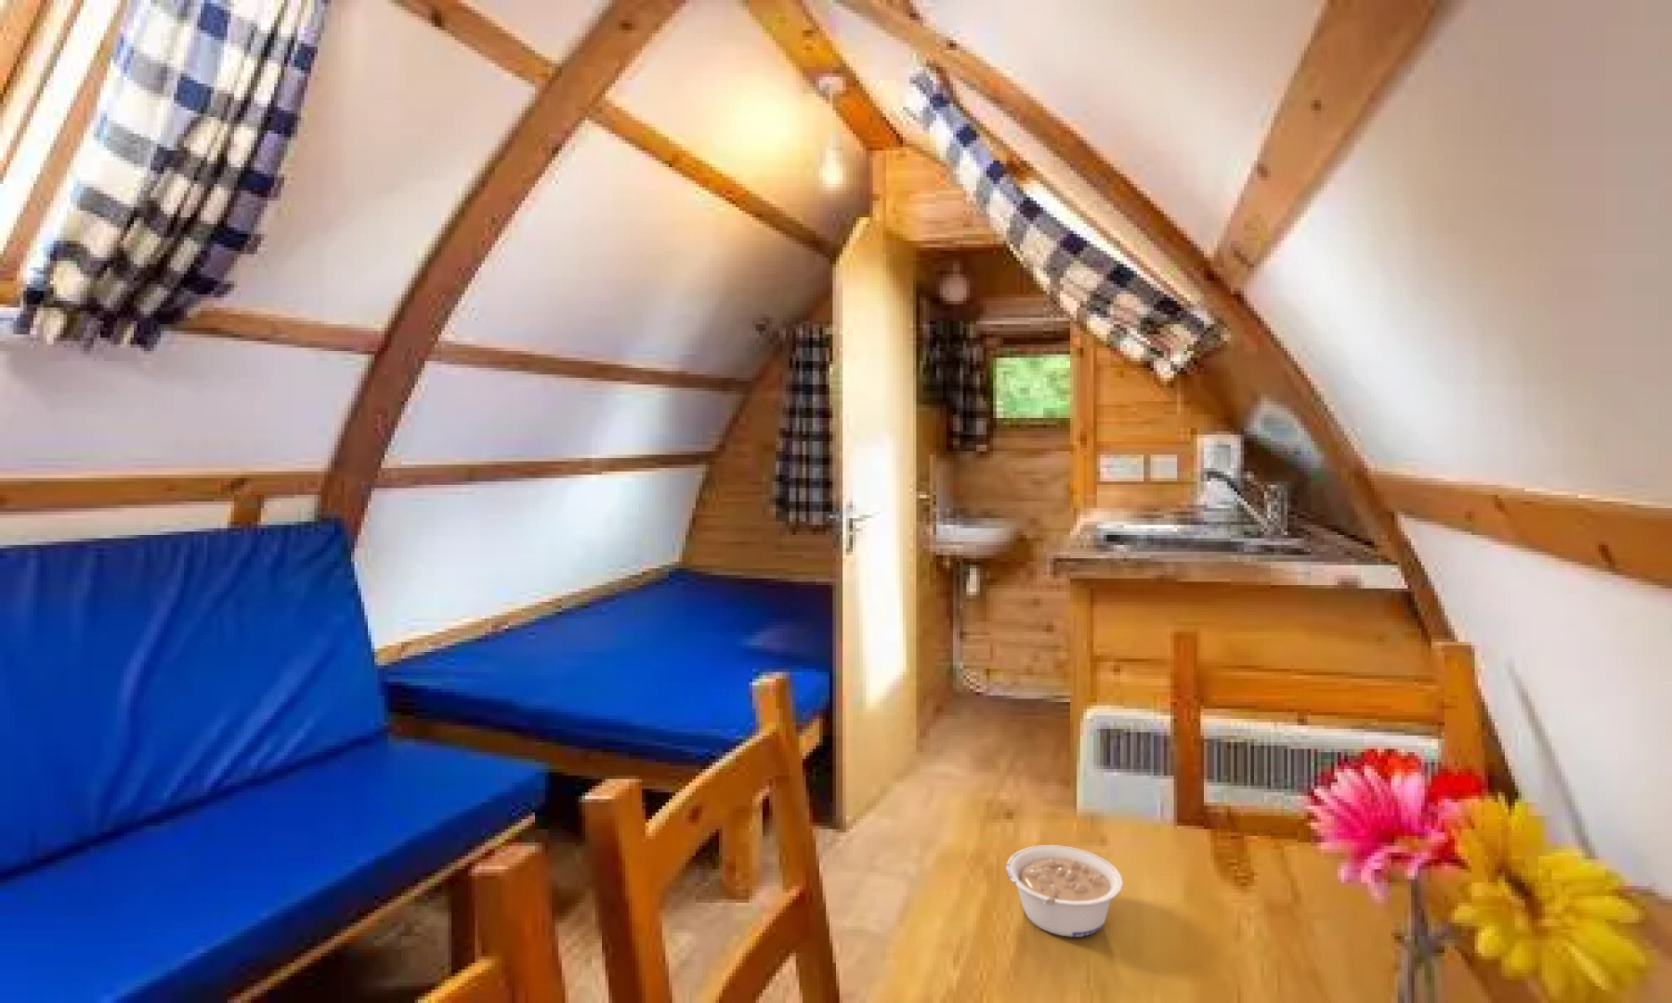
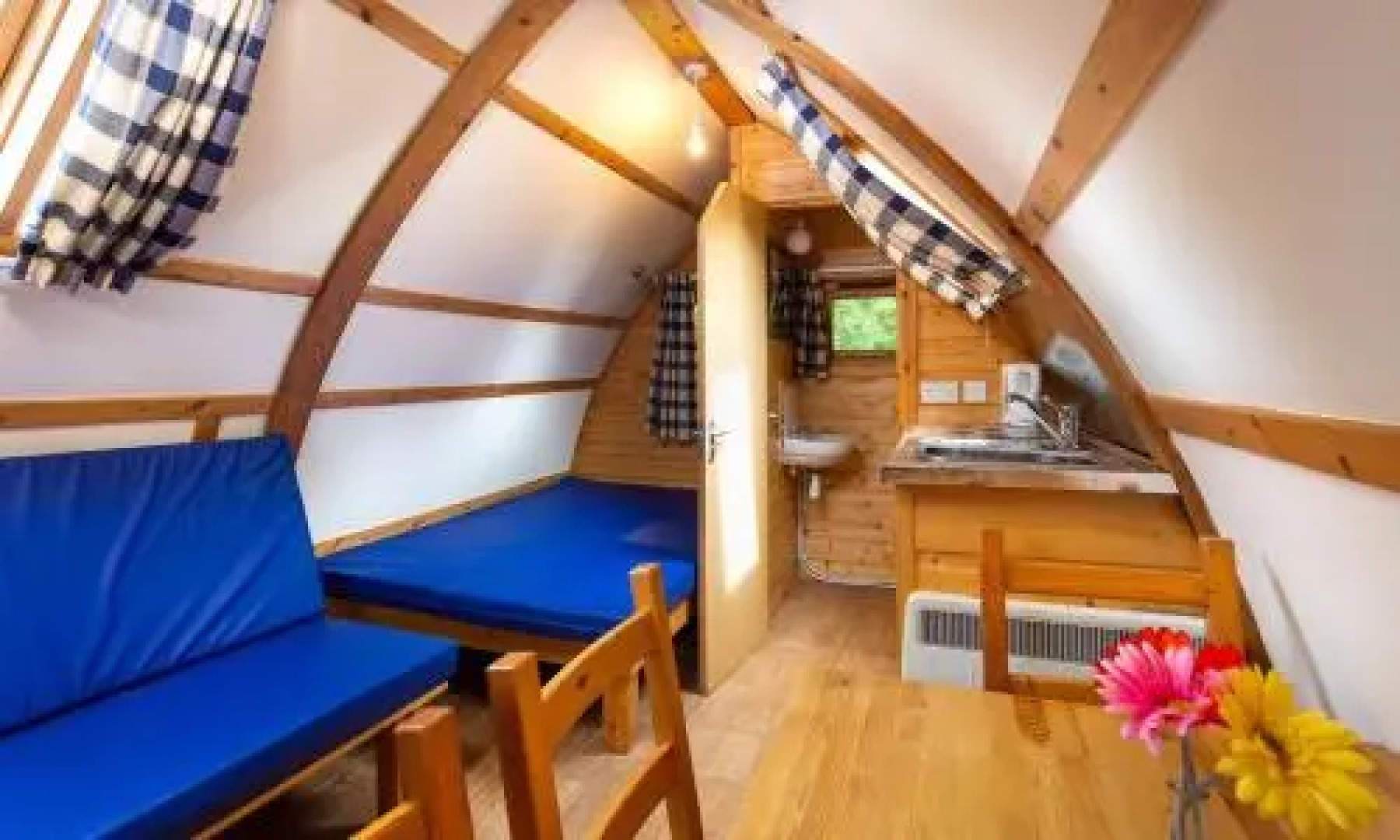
- legume [1006,844,1124,939]
